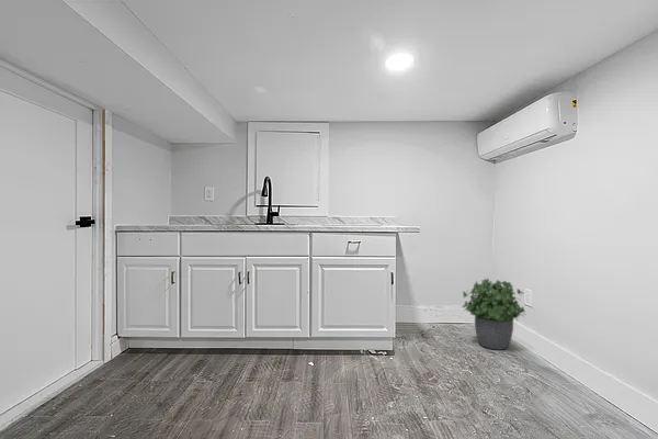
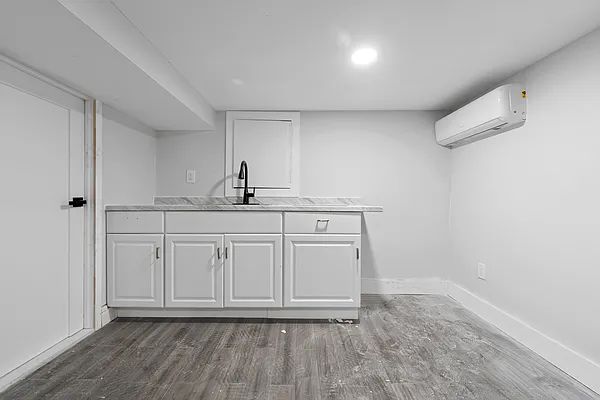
- potted plant [461,277,527,351]
